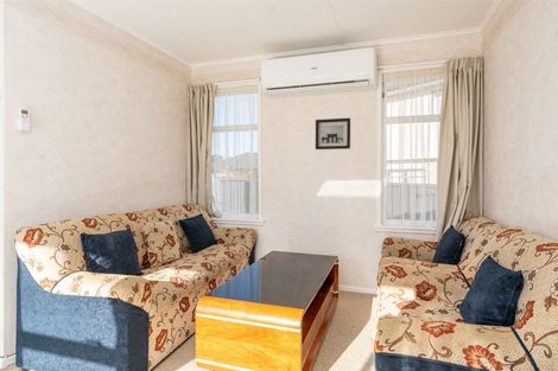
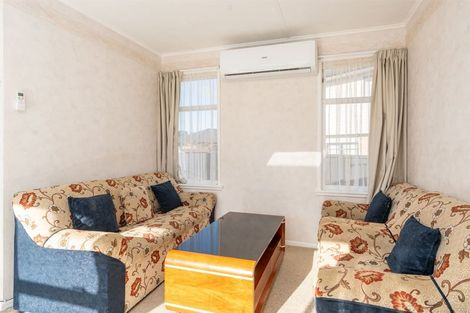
- wall art [315,117,351,151]
